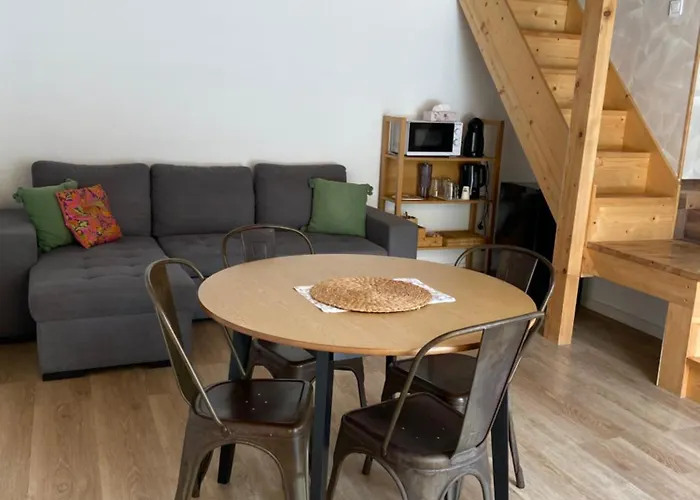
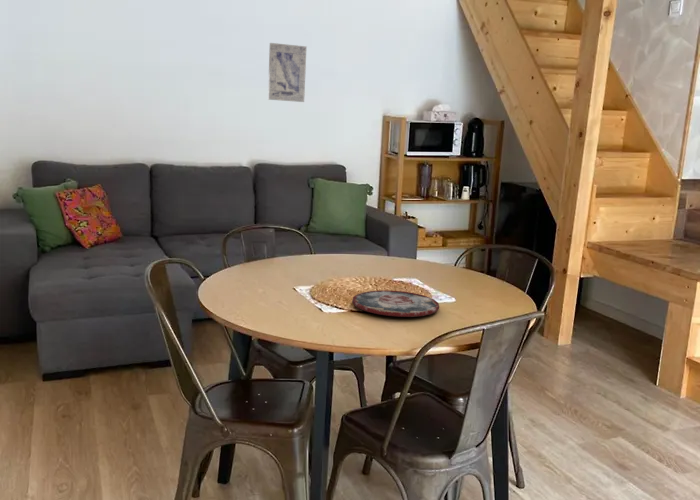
+ plate [351,289,440,318]
+ wall art [267,42,308,103]
